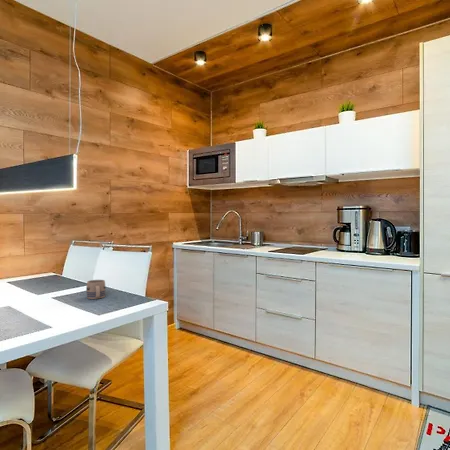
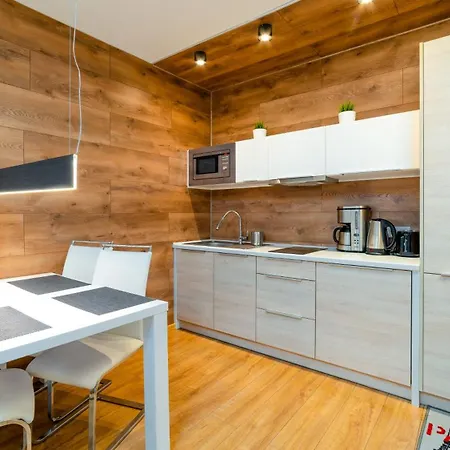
- mug [85,279,107,300]
